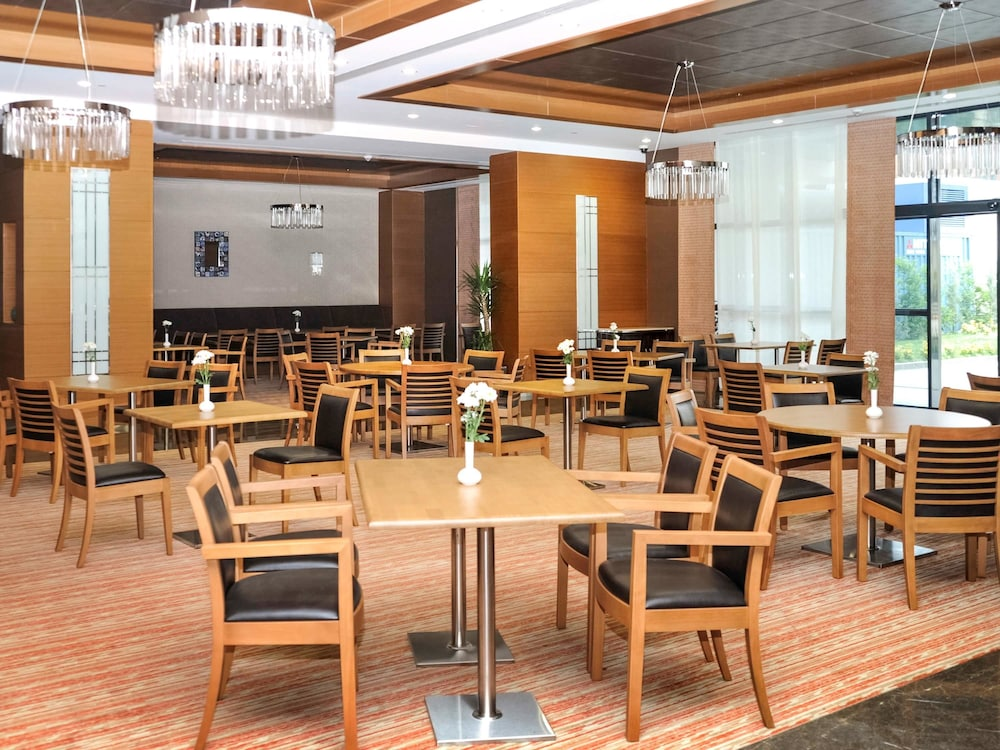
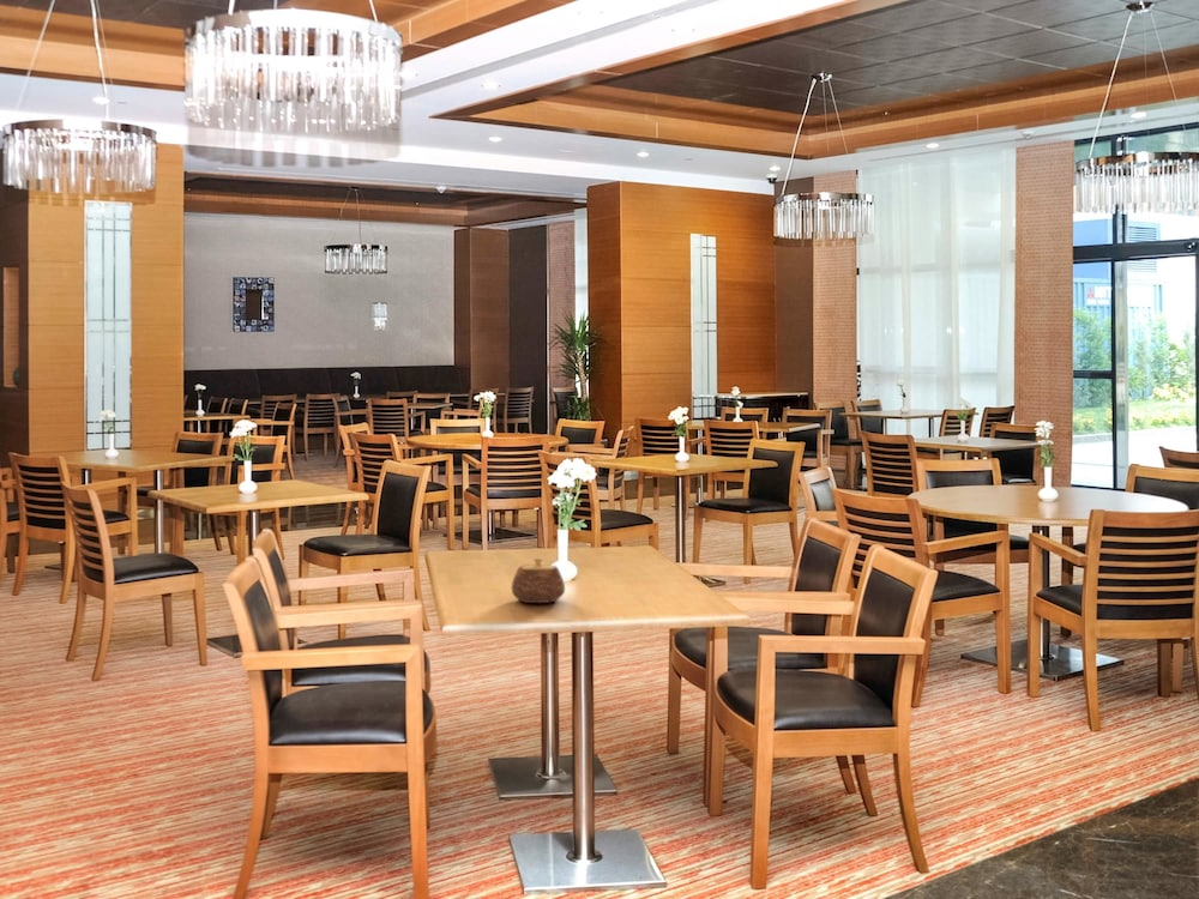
+ teapot [511,557,566,604]
